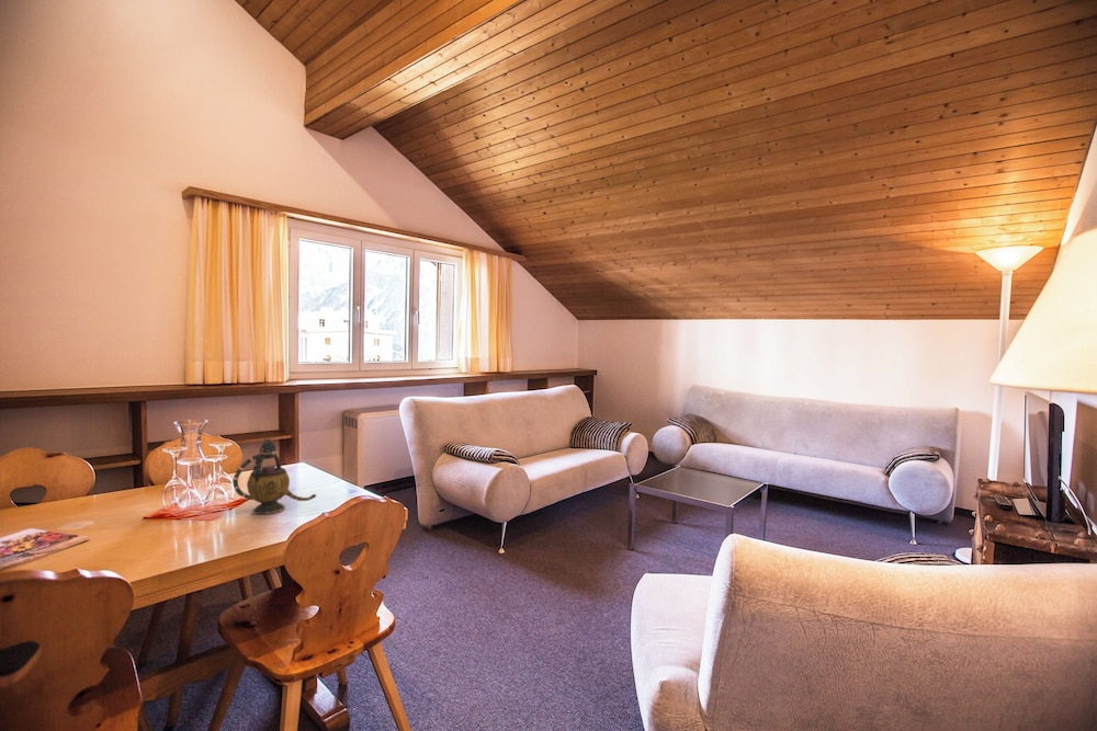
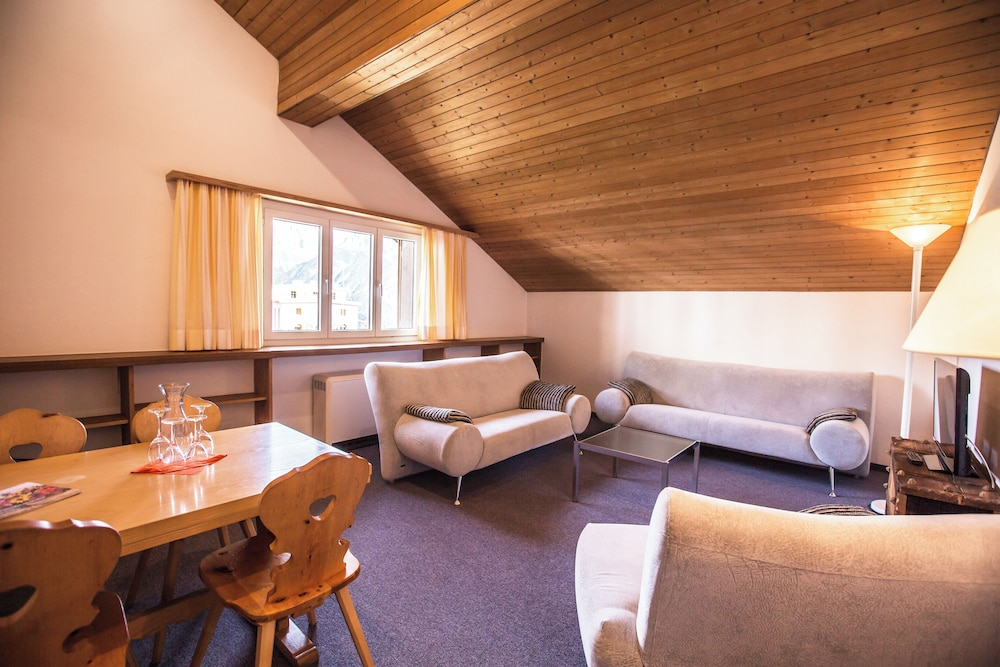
- teapot [231,437,317,515]
